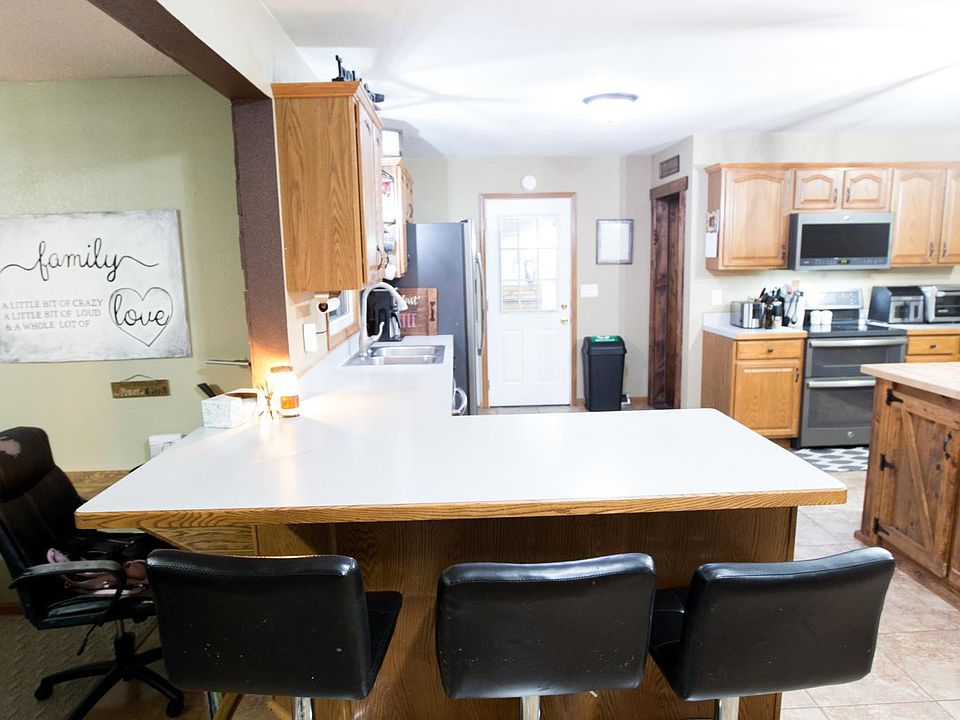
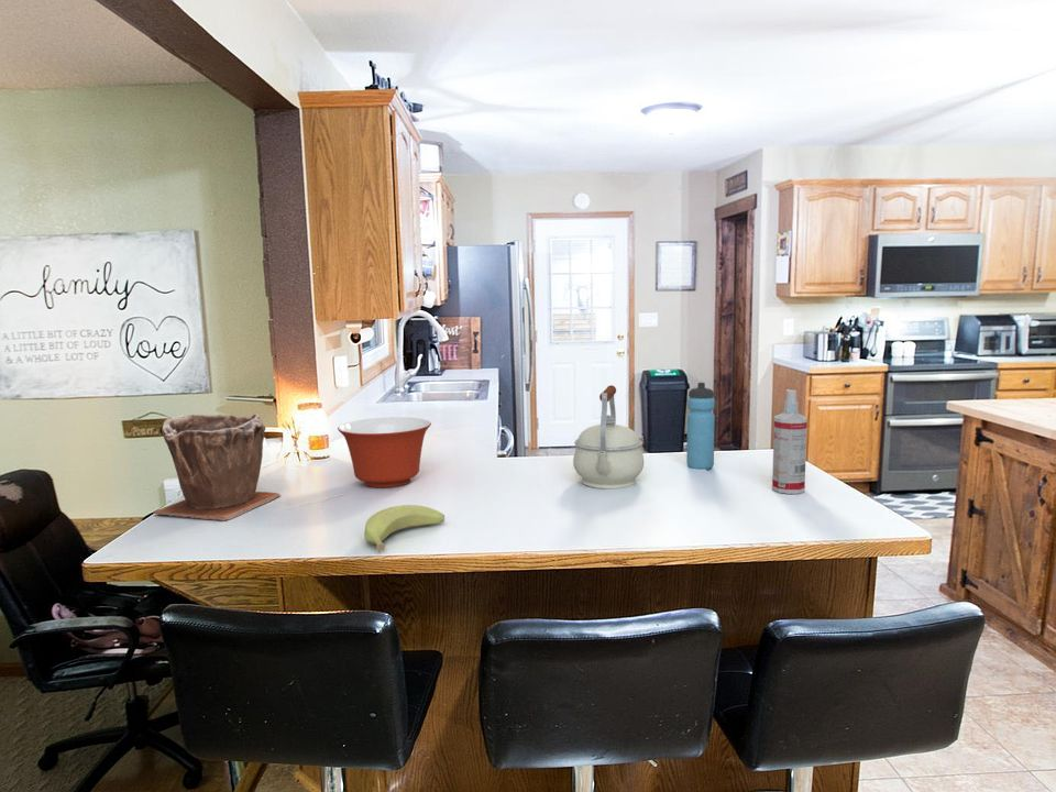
+ spray bottle [771,388,809,495]
+ mixing bowl [337,416,432,488]
+ water bottle [685,382,716,471]
+ kettle [572,384,645,491]
+ plant pot [152,413,282,522]
+ banana [363,504,446,552]
